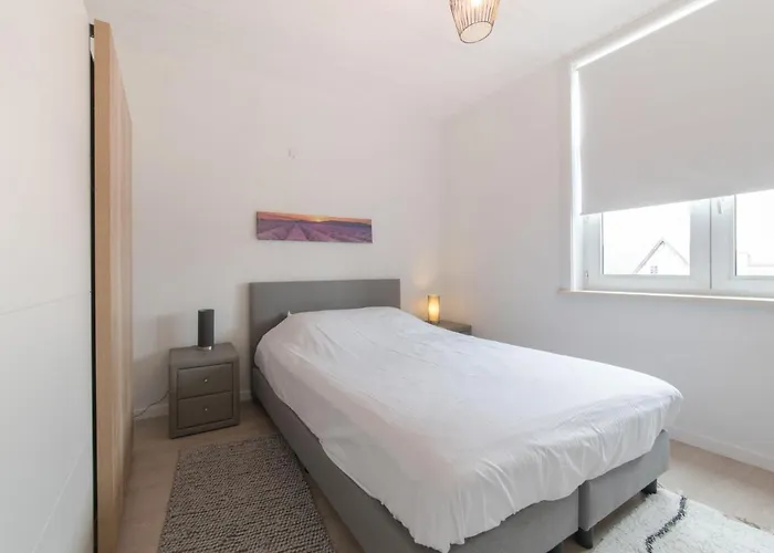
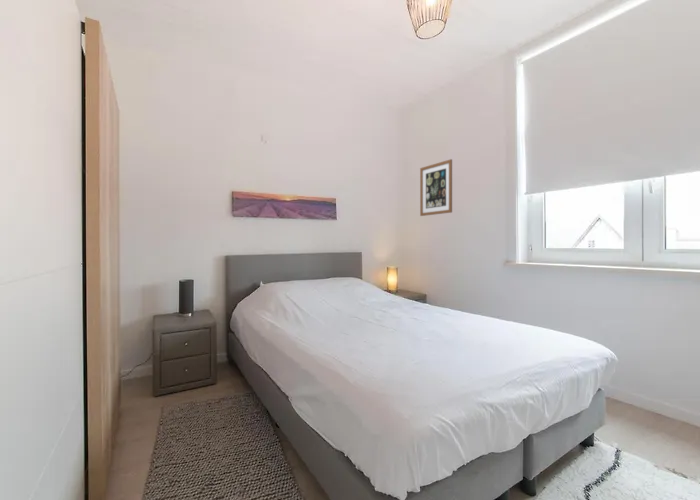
+ wall art [419,158,453,217]
